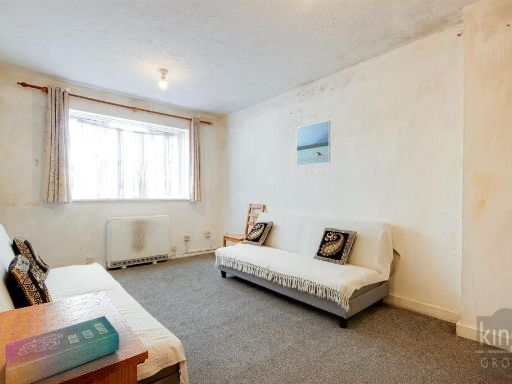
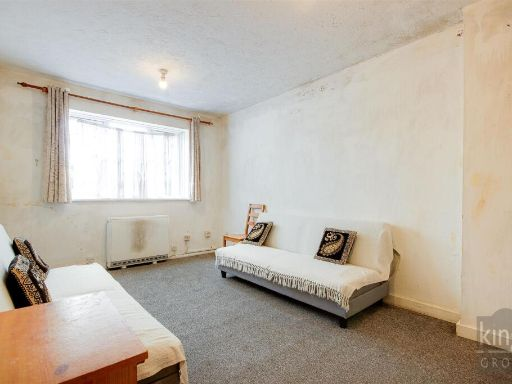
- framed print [296,120,331,166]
- book [5,315,120,384]
